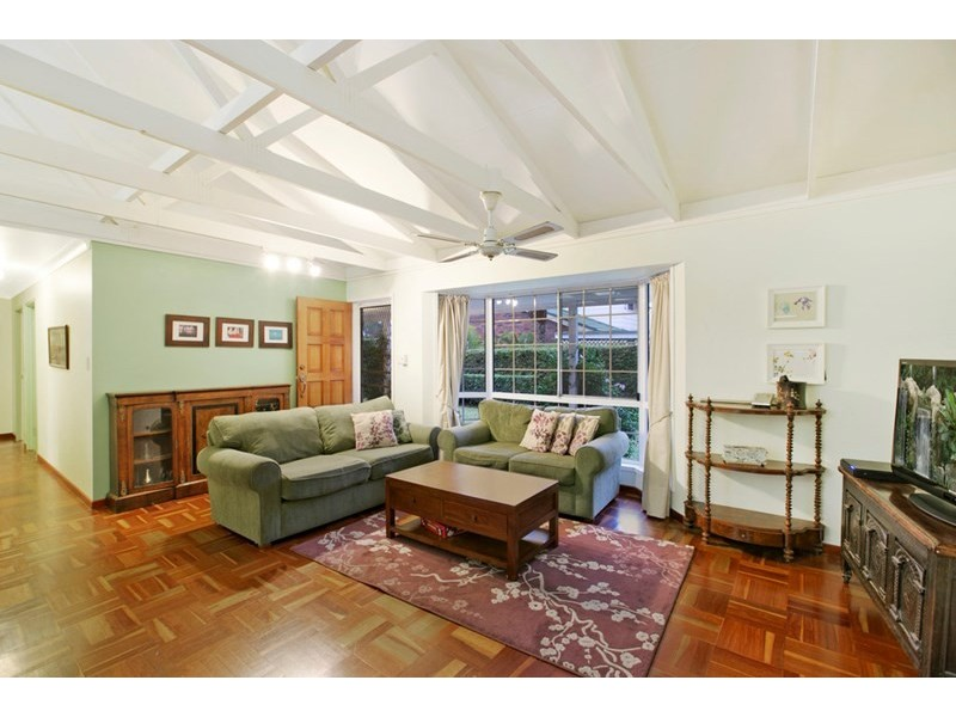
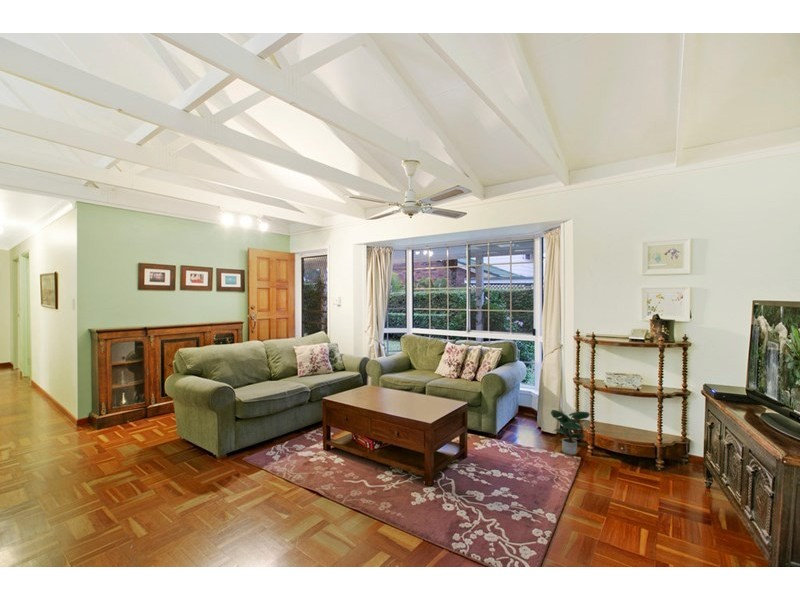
+ potted plant [550,409,591,456]
